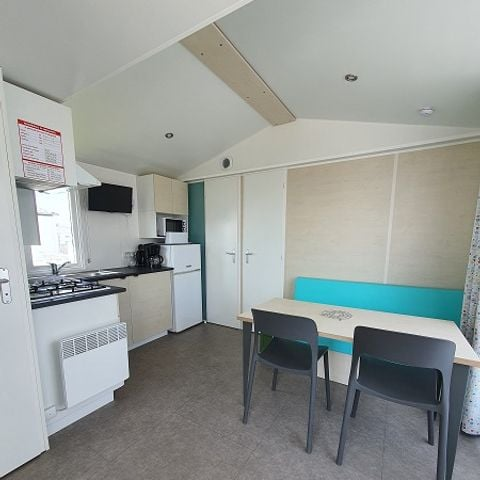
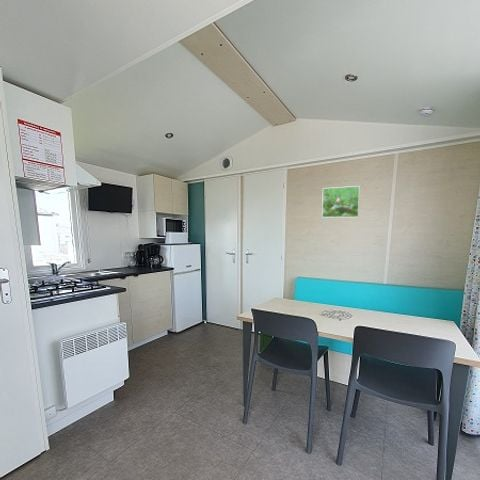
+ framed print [321,185,361,218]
